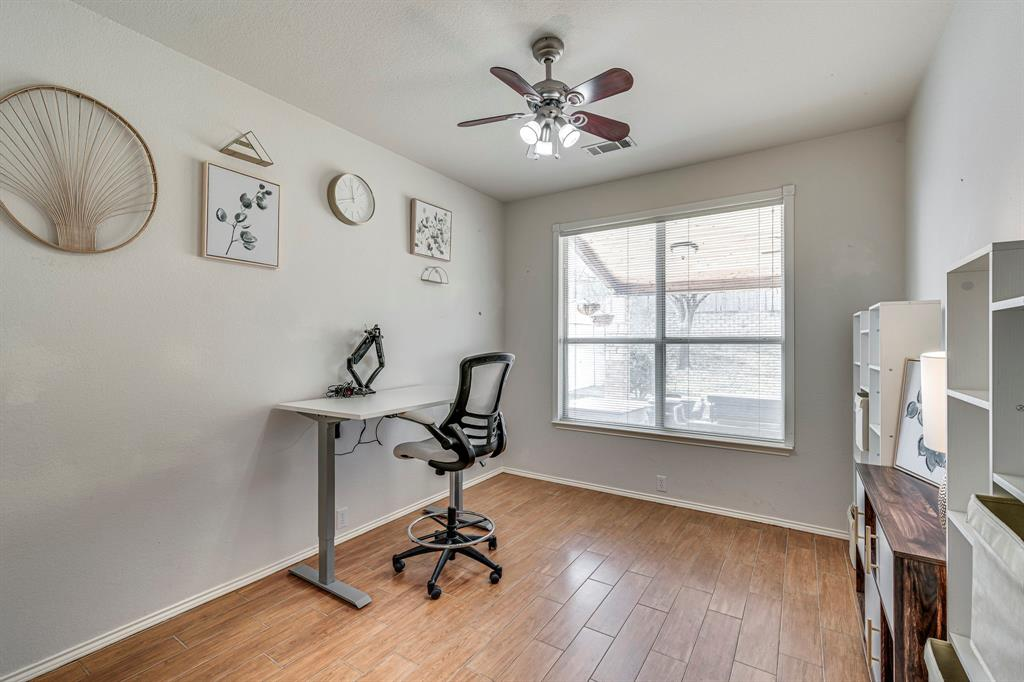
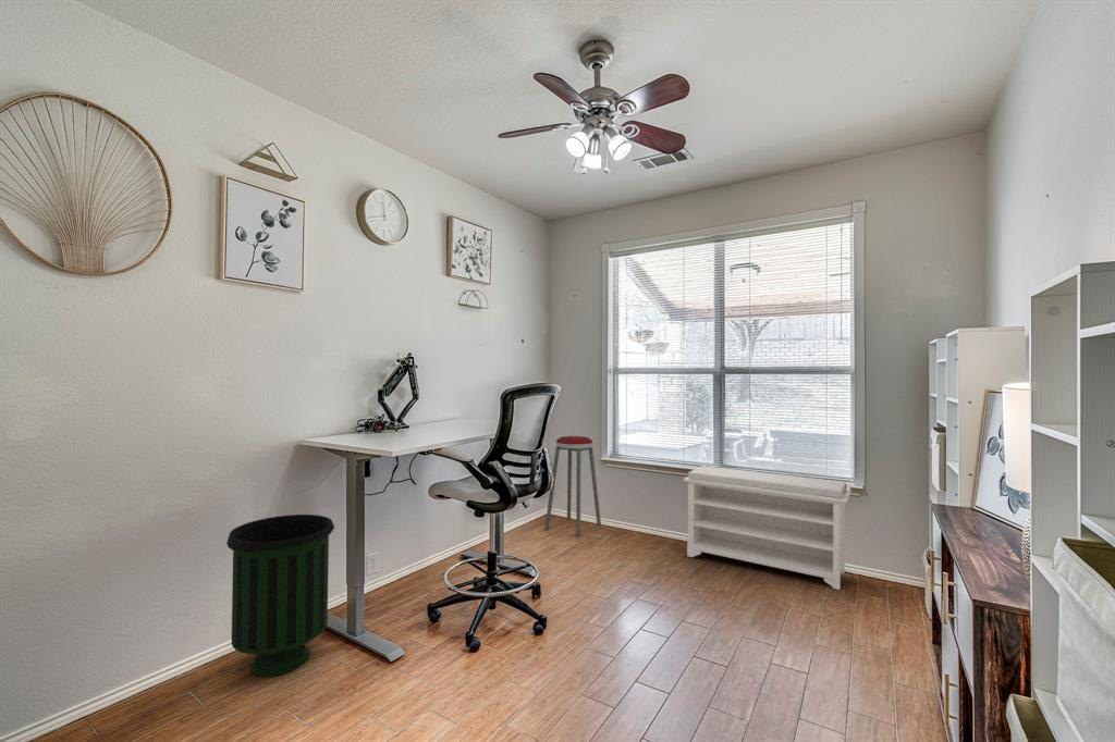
+ bench [683,465,853,591]
+ music stool [543,435,602,537]
+ trash can [225,514,335,678]
